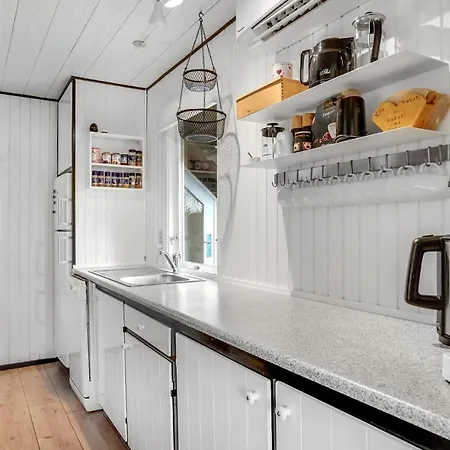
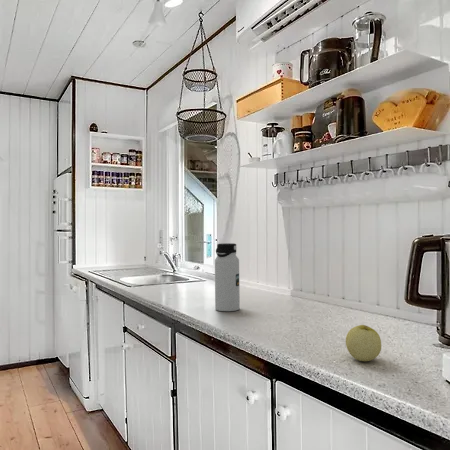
+ water bottle [214,242,241,312]
+ apple [345,324,382,362]
